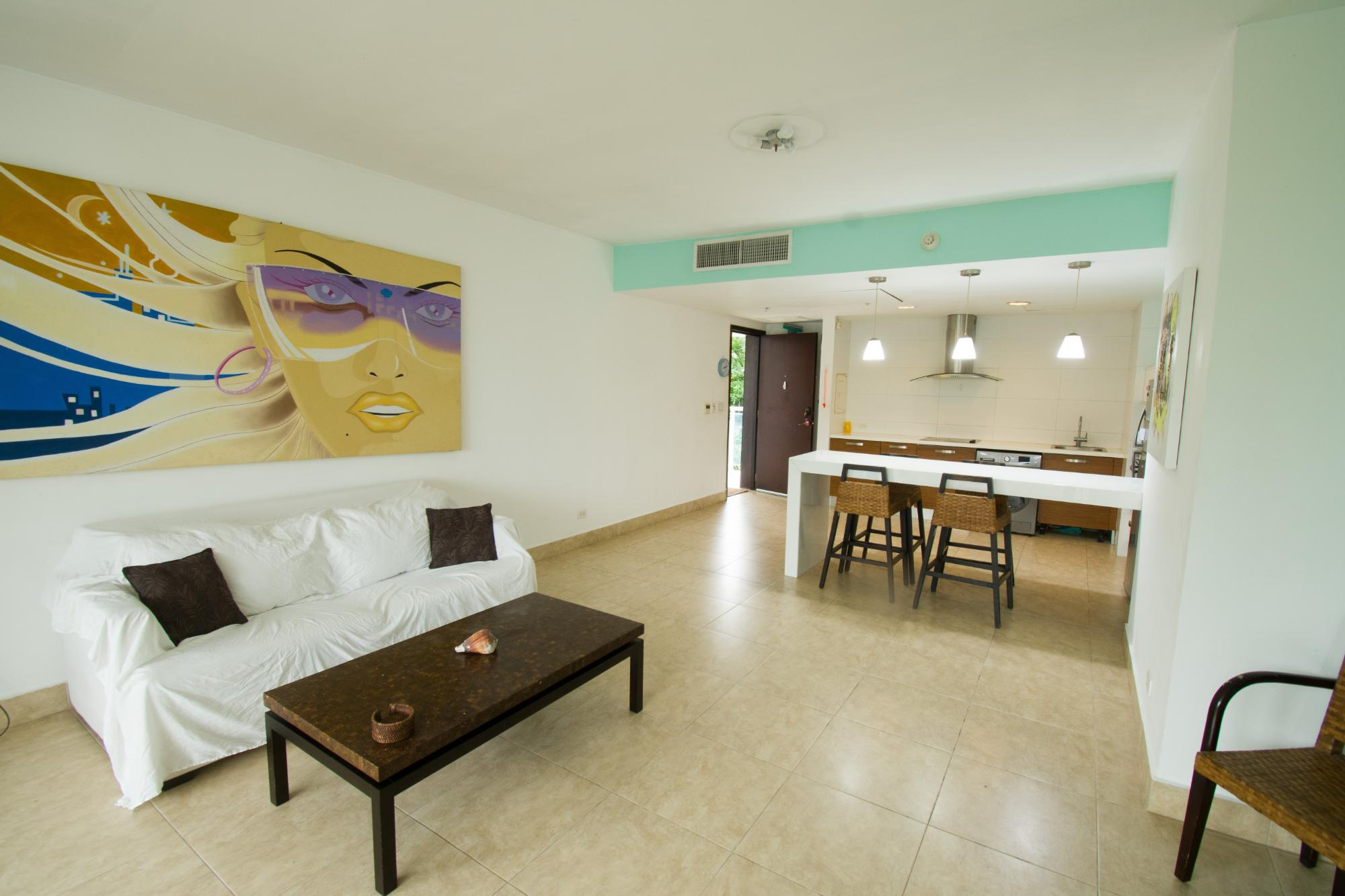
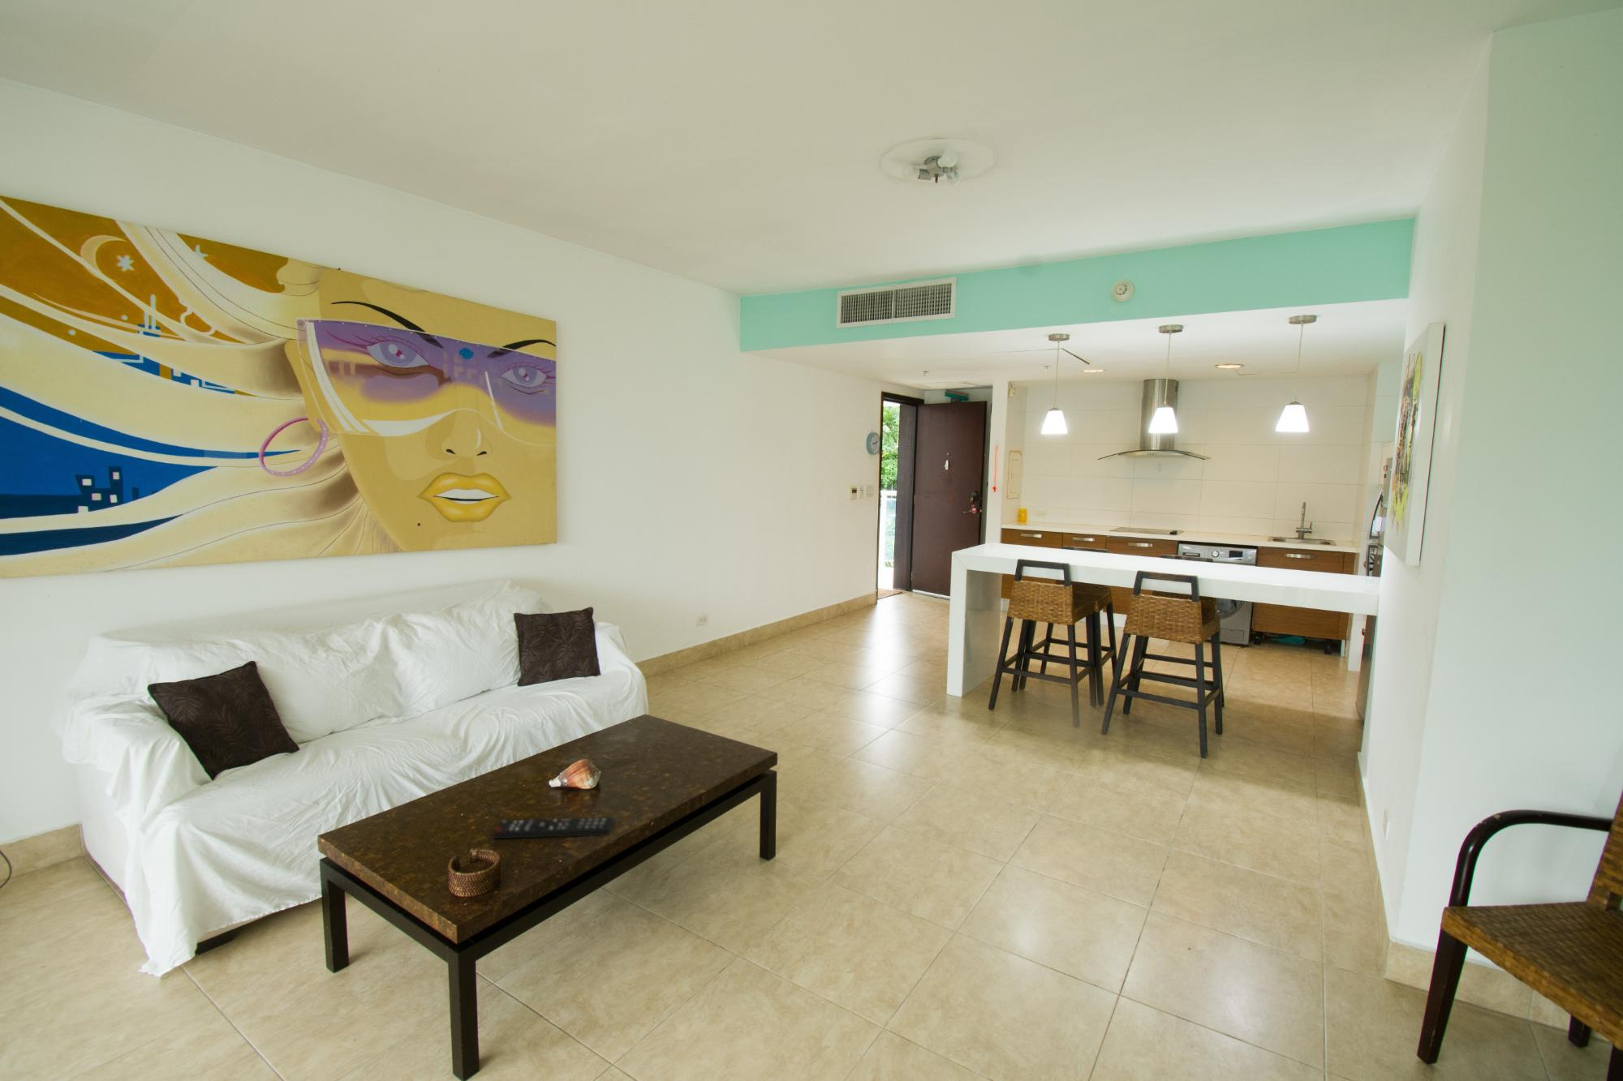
+ remote control [492,816,615,840]
